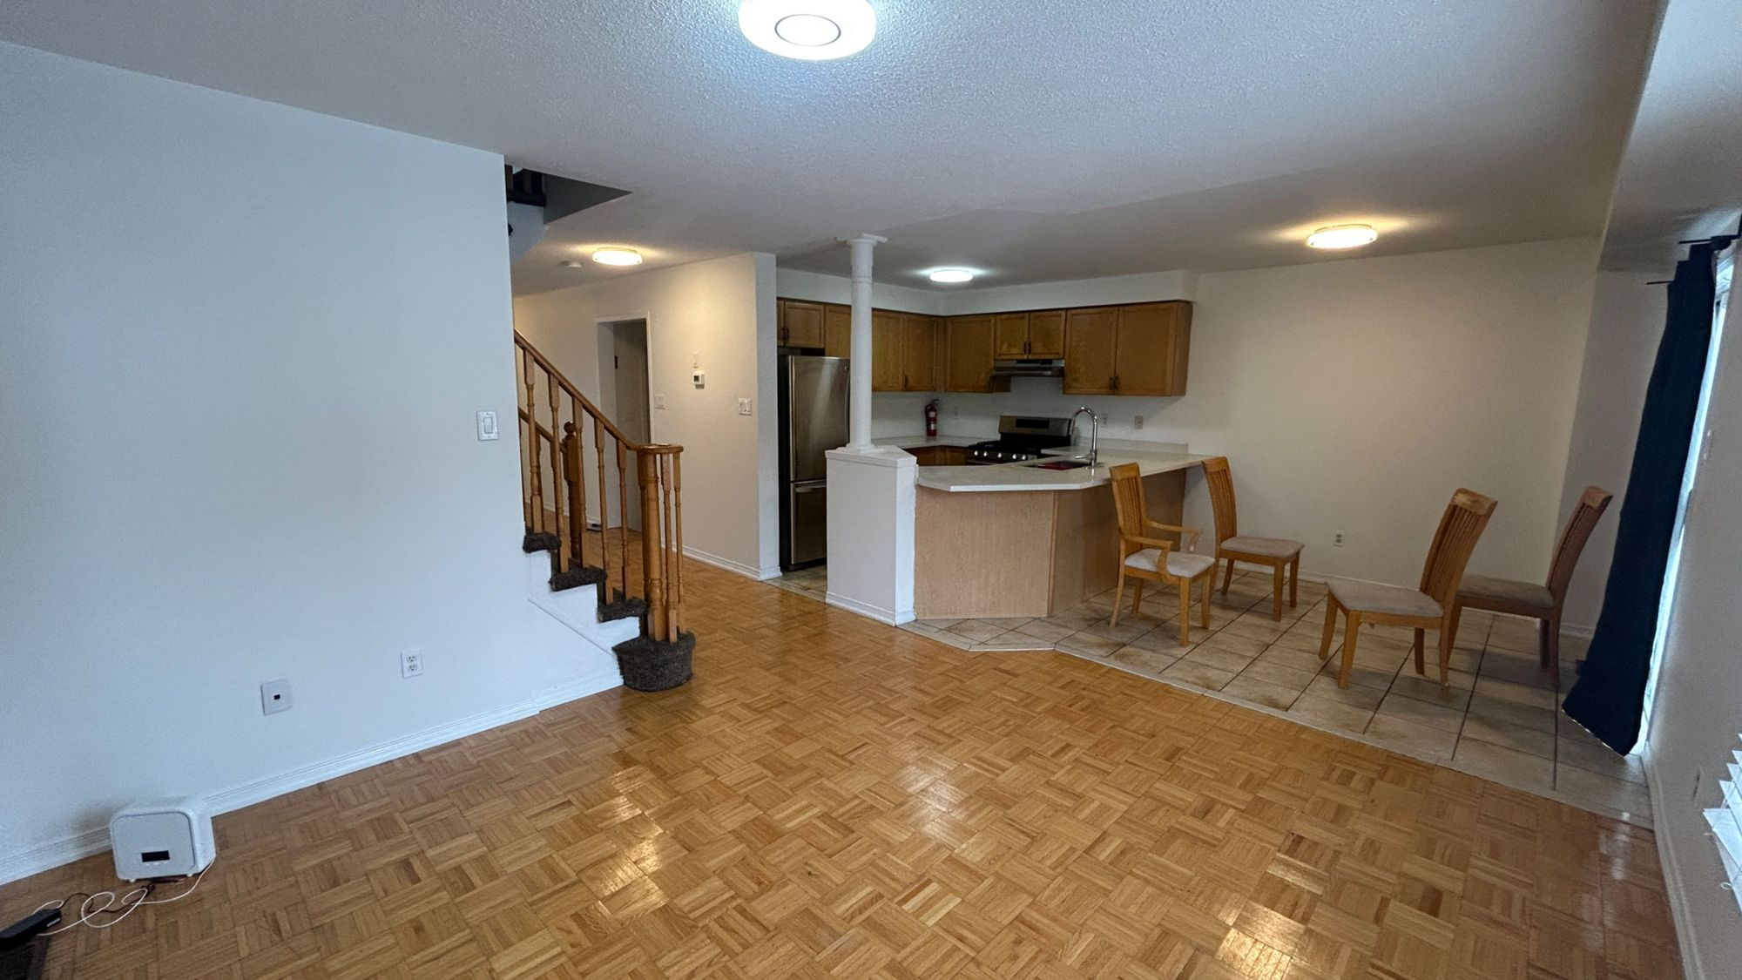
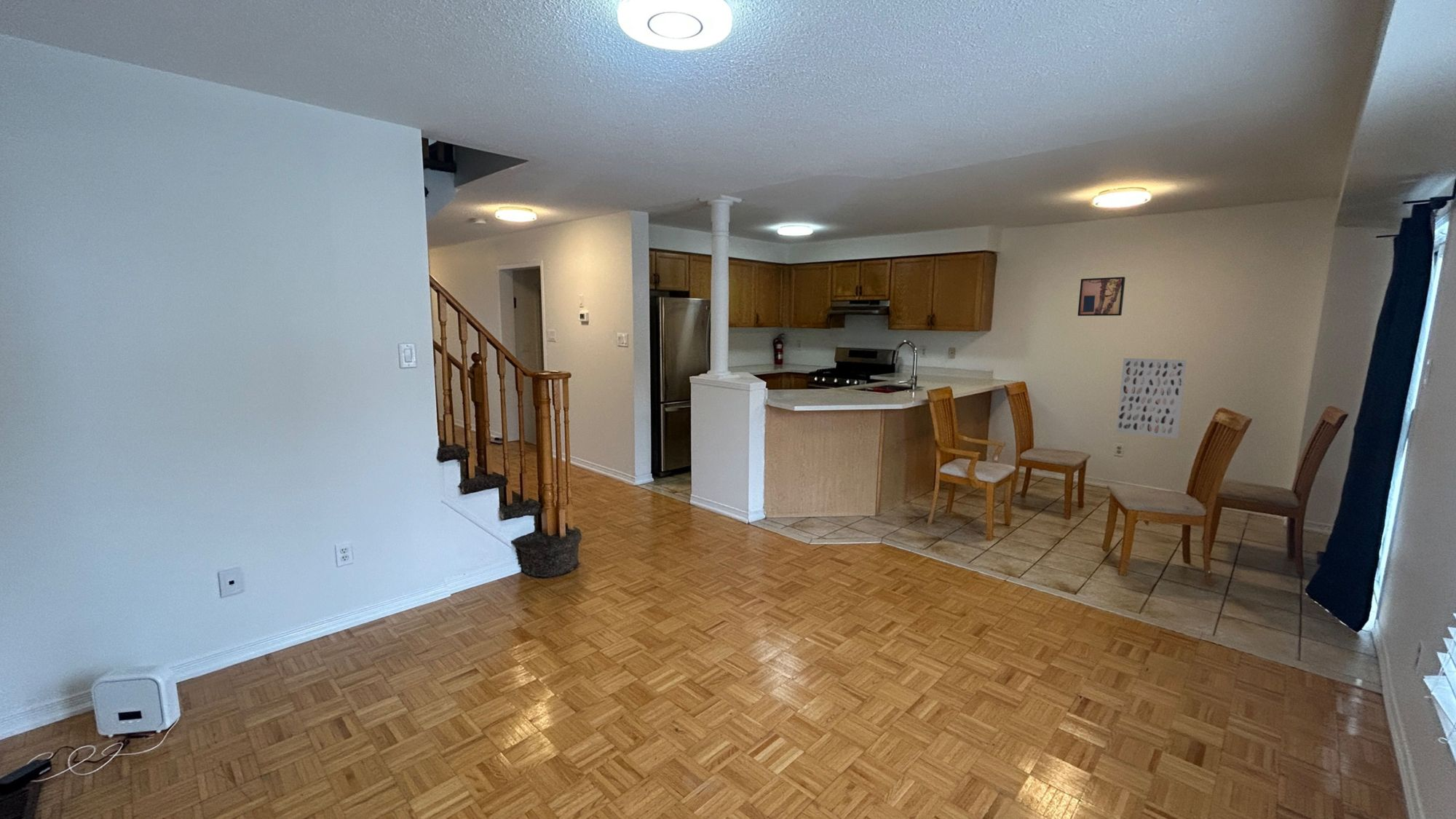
+ wall art [1115,357,1187,439]
+ wall art [1077,276,1126,317]
